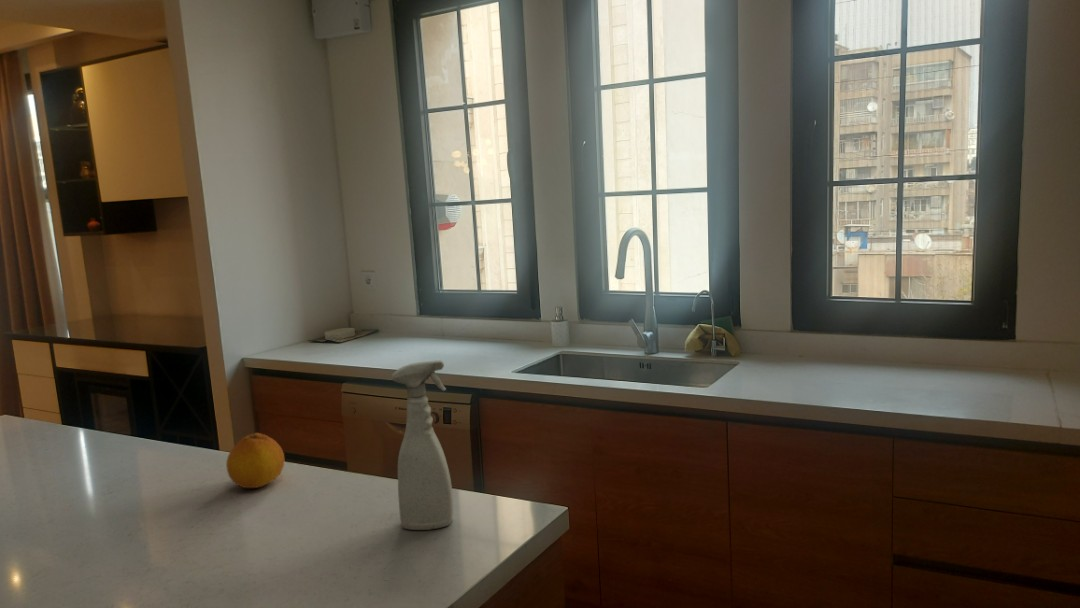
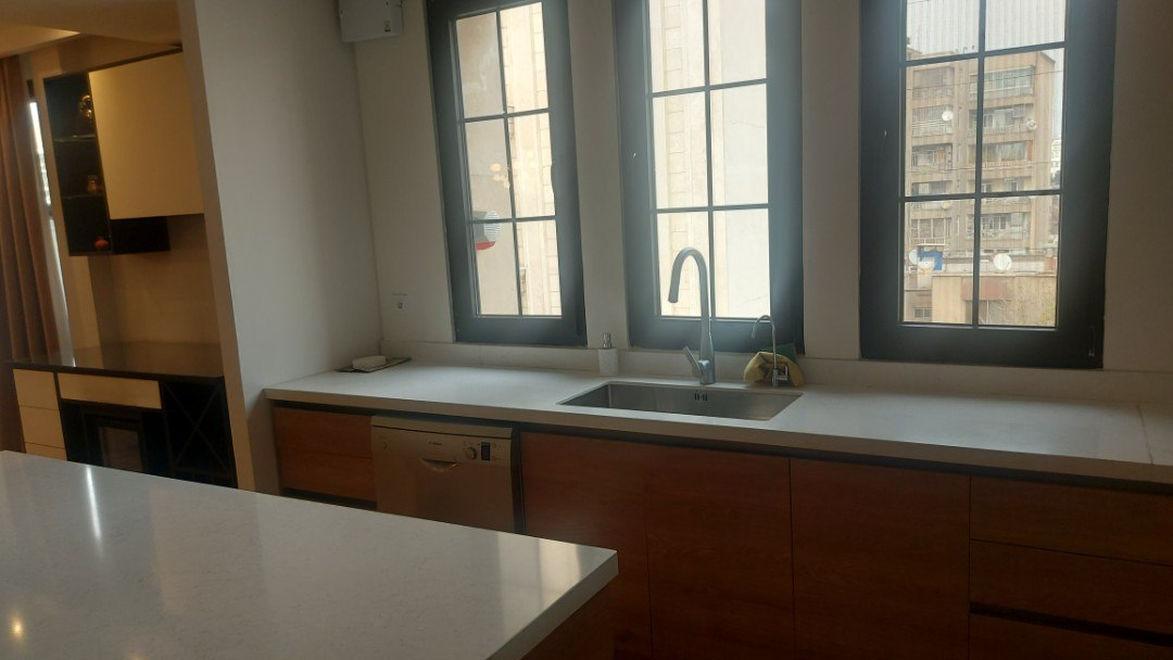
- fruit [225,432,285,489]
- spray bottle [391,359,454,531]
